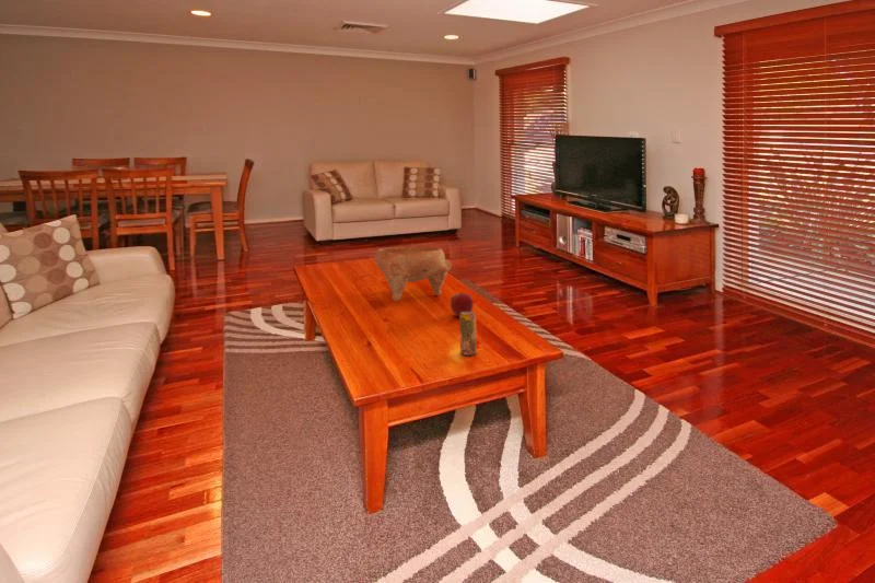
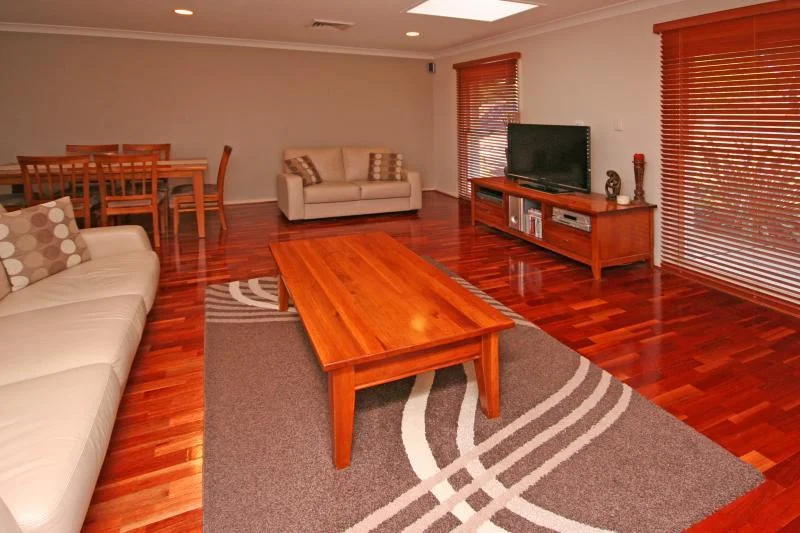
- decorative bowl [374,246,453,302]
- apple [450,291,475,317]
- beverage can [458,311,478,357]
